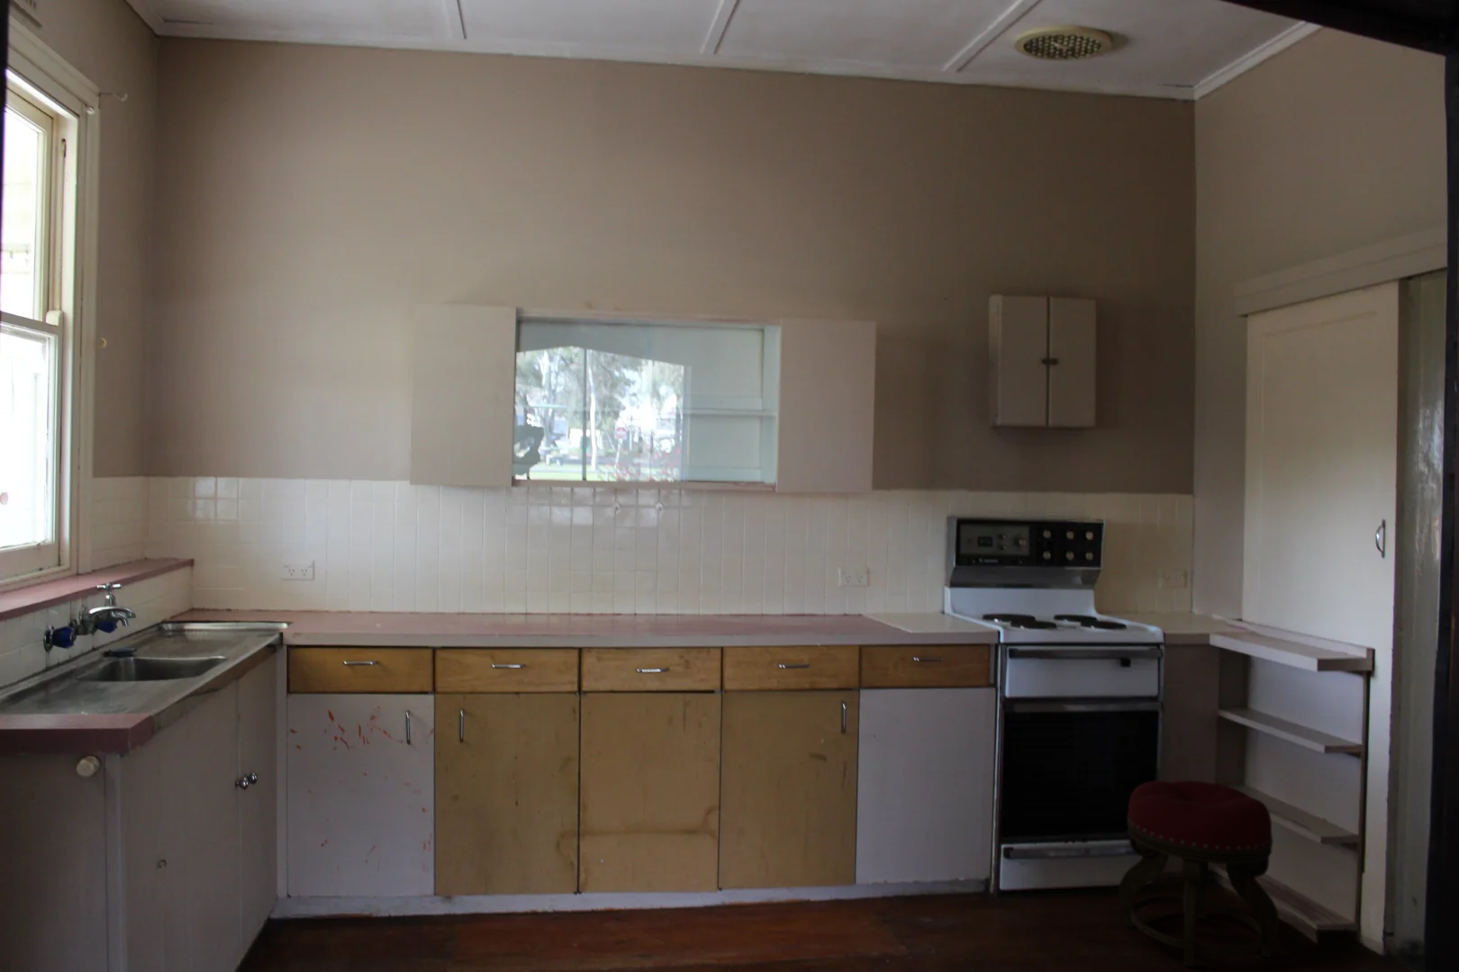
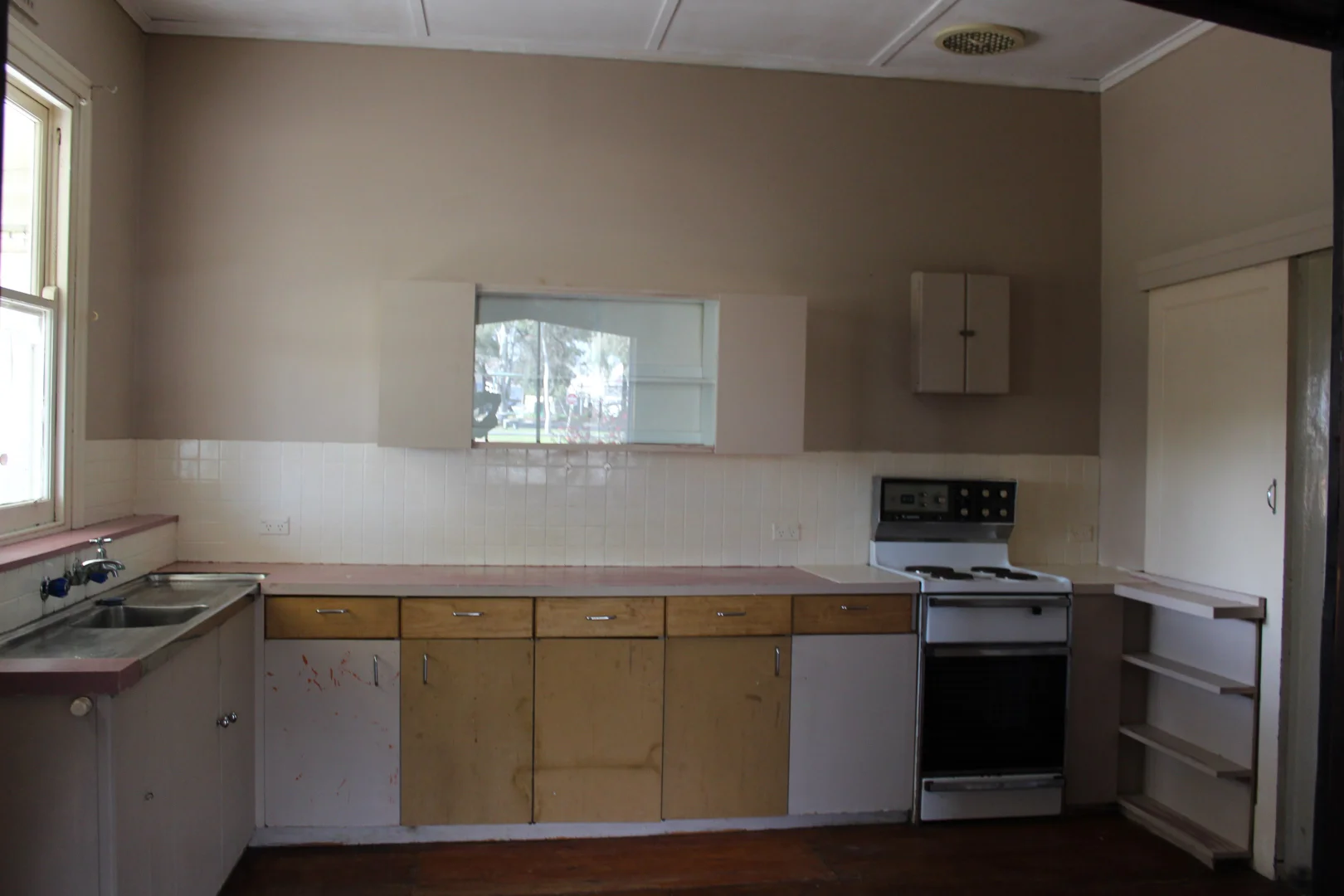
- stool [1118,779,1281,968]
